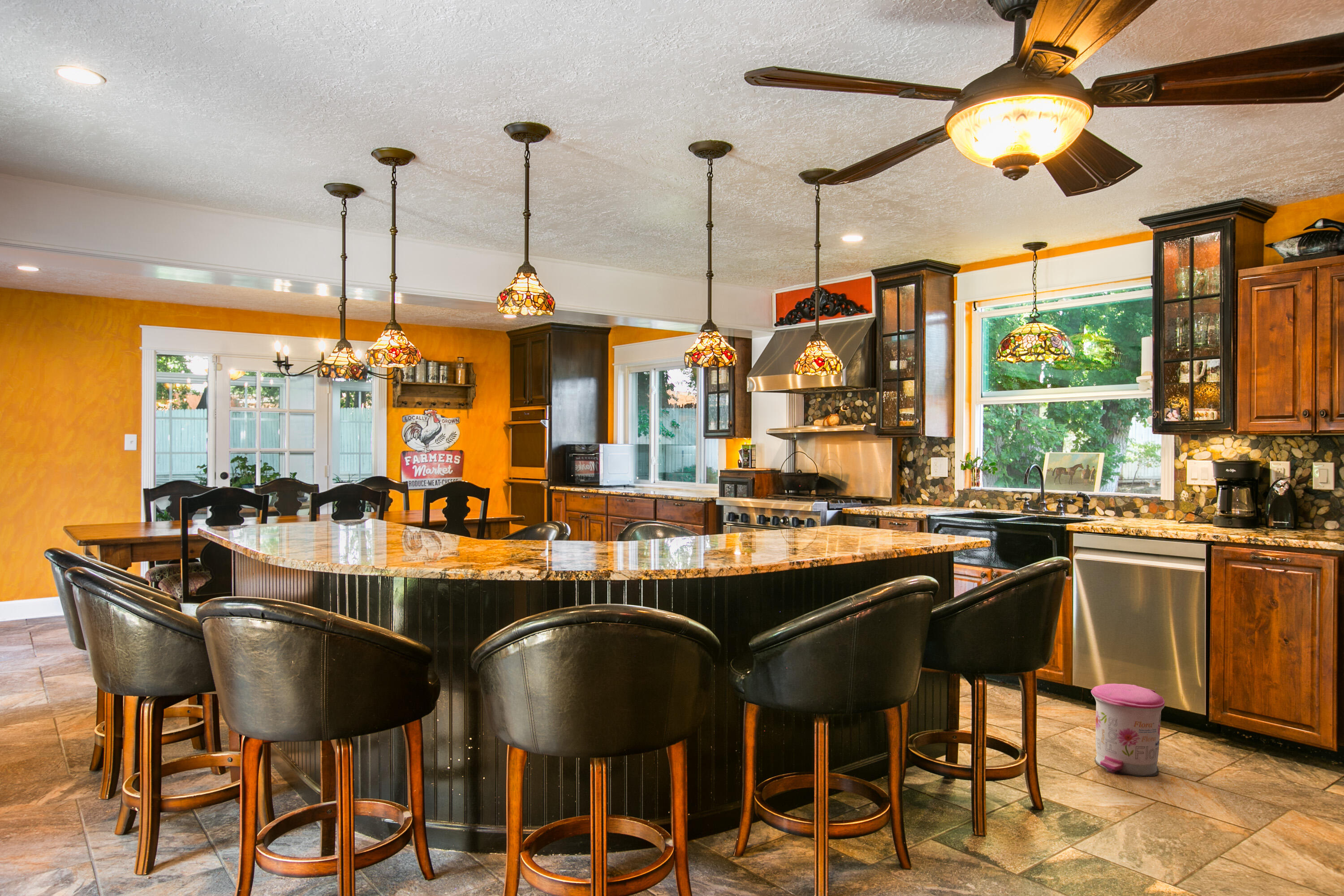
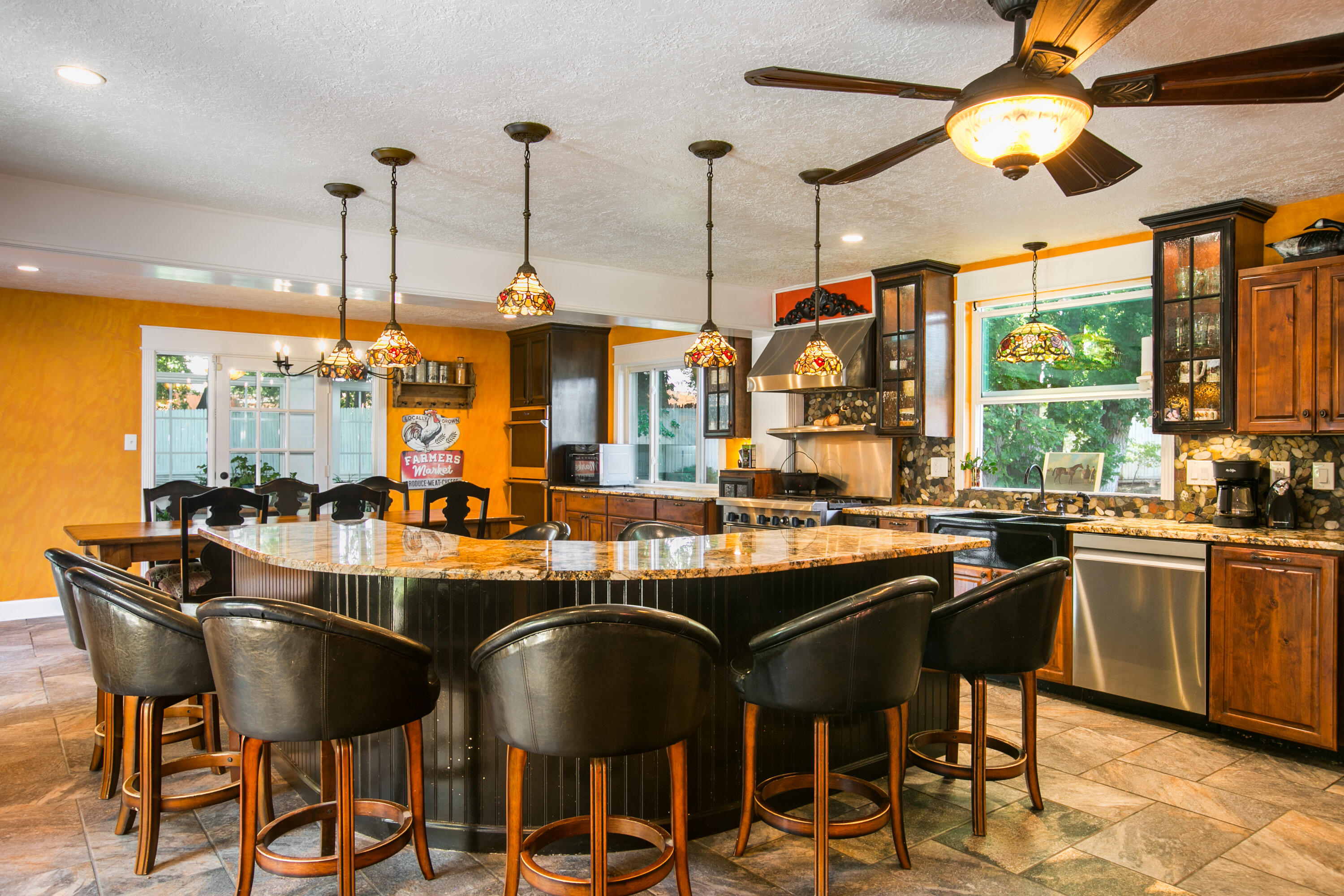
- trash can [1090,683,1165,777]
